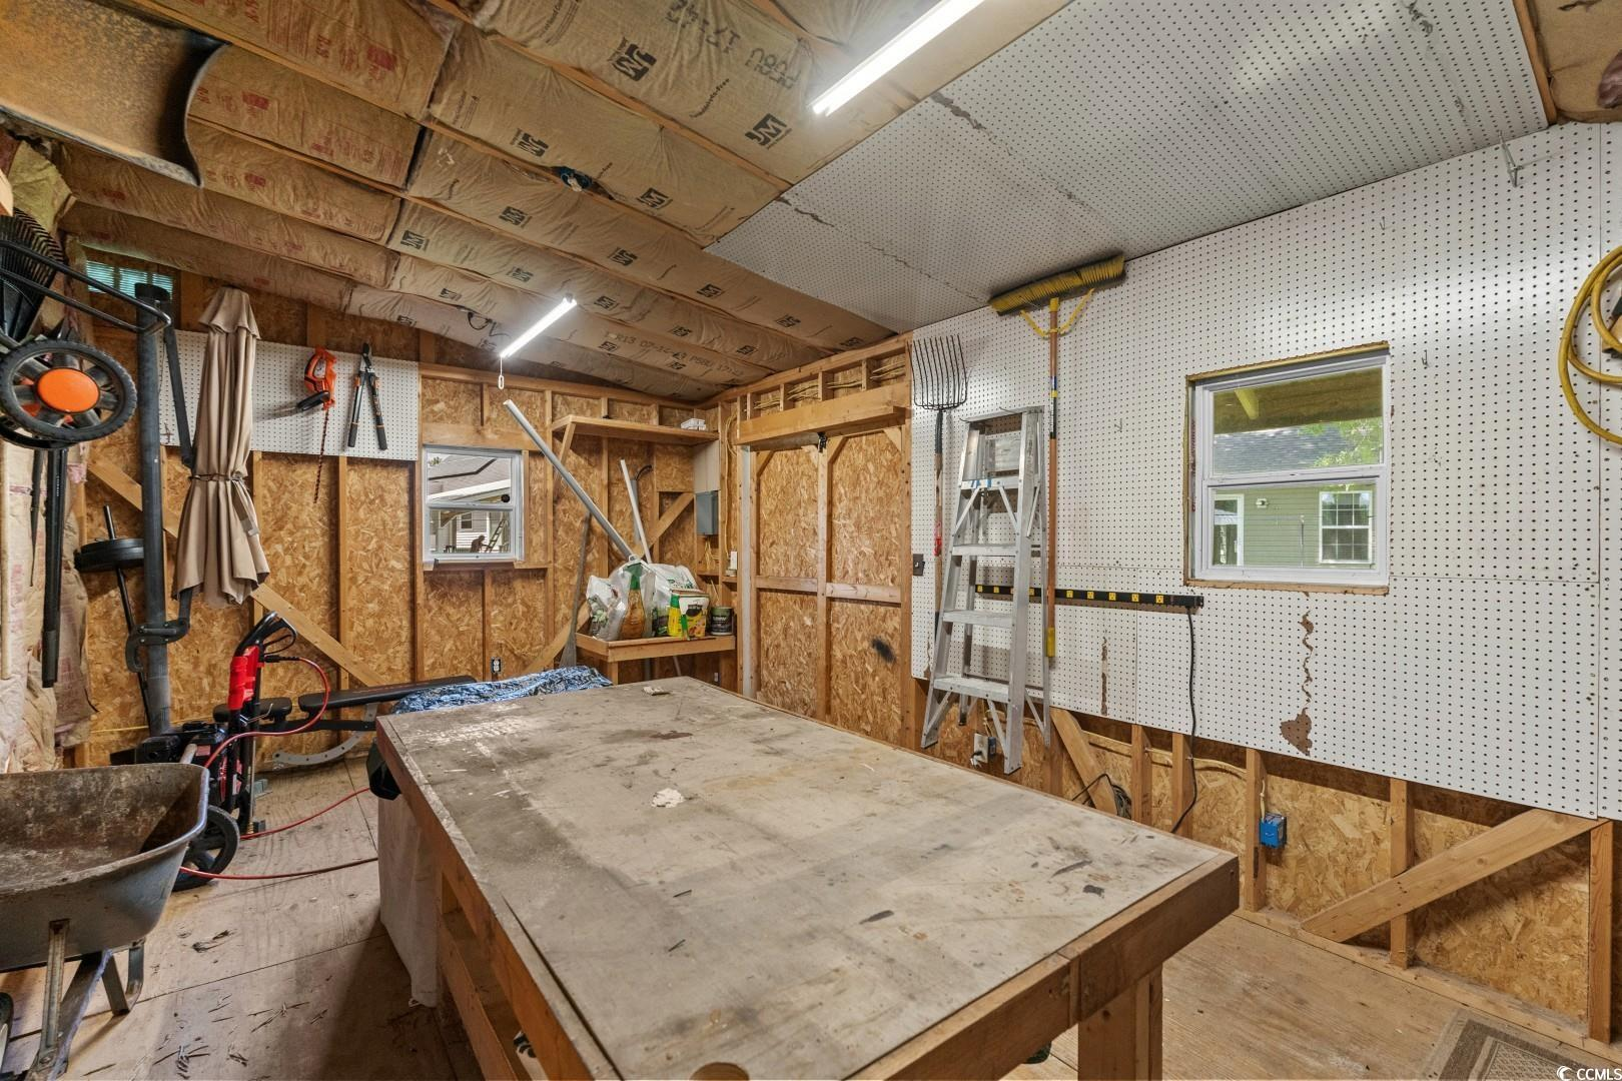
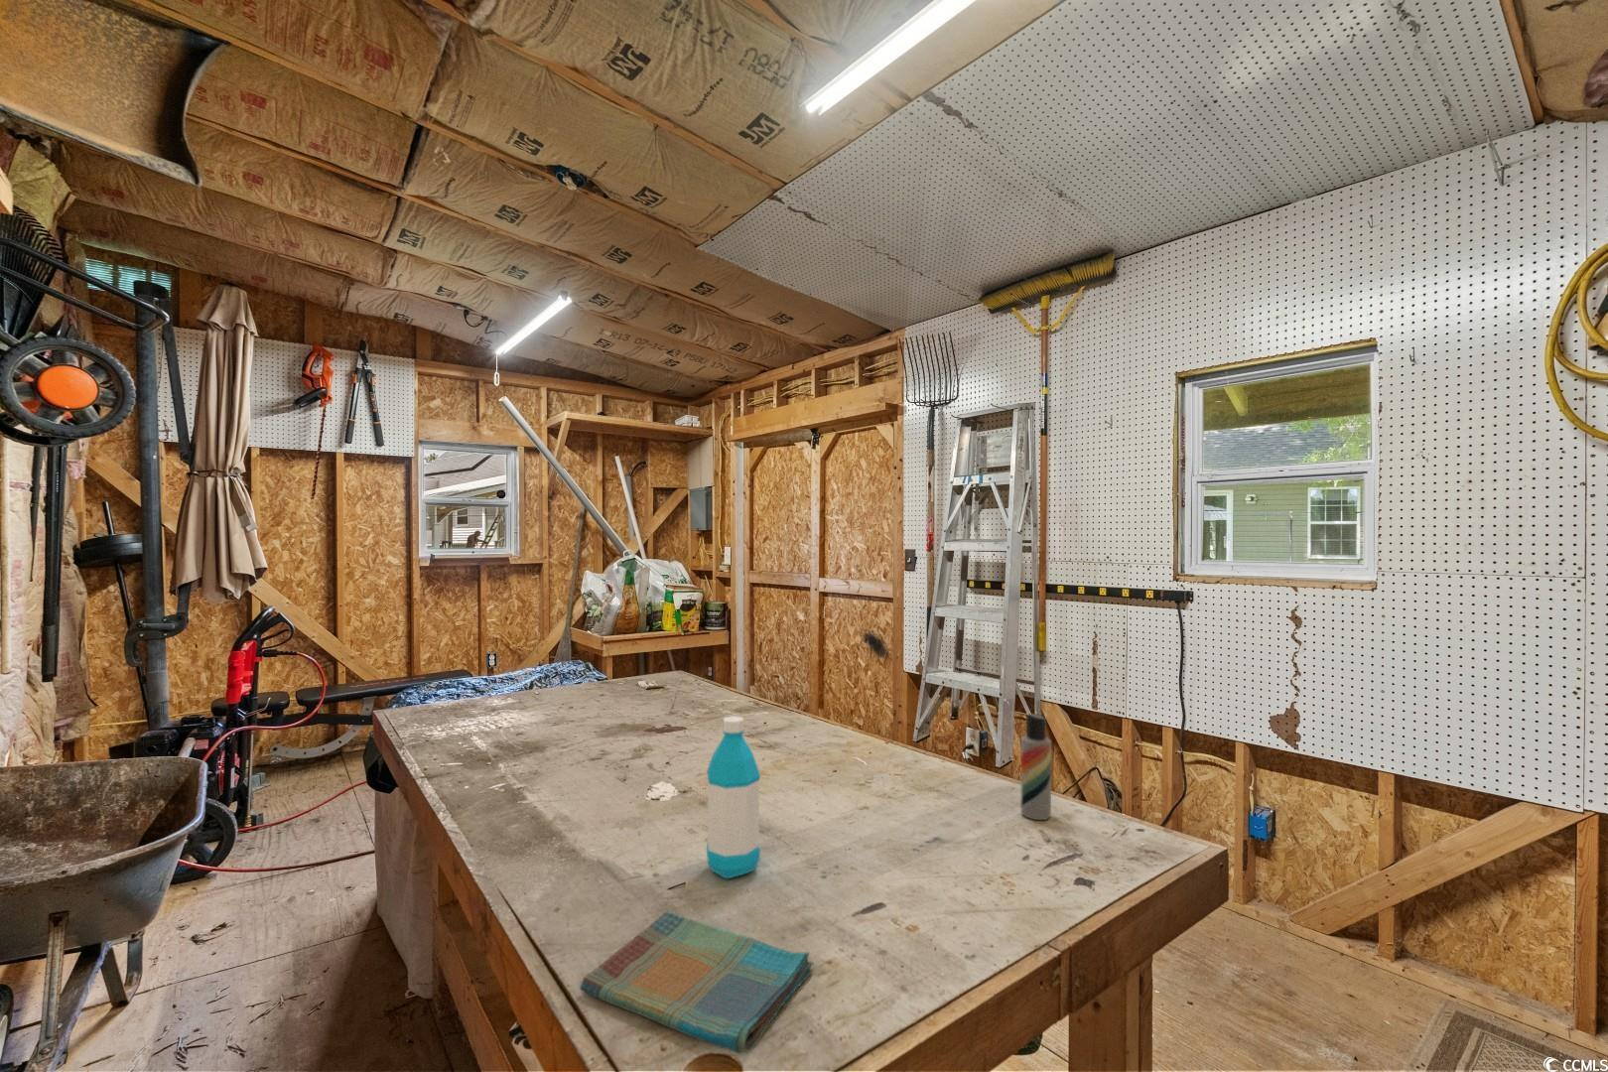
+ water bottle [706,714,761,881]
+ dish towel [579,912,814,1054]
+ lotion bottle [1019,713,1052,821]
